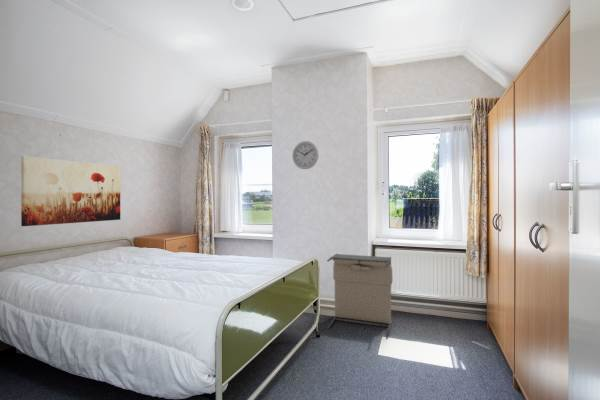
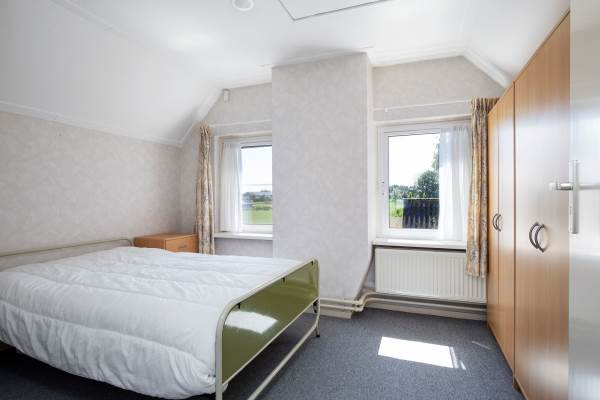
- laundry hamper [326,253,394,338]
- wall art [20,155,121,227]
- wall clock [291,140,320,170]
